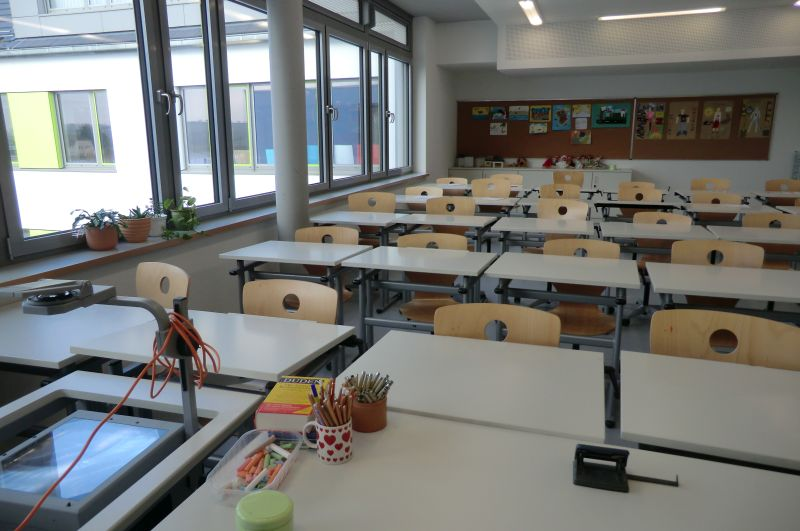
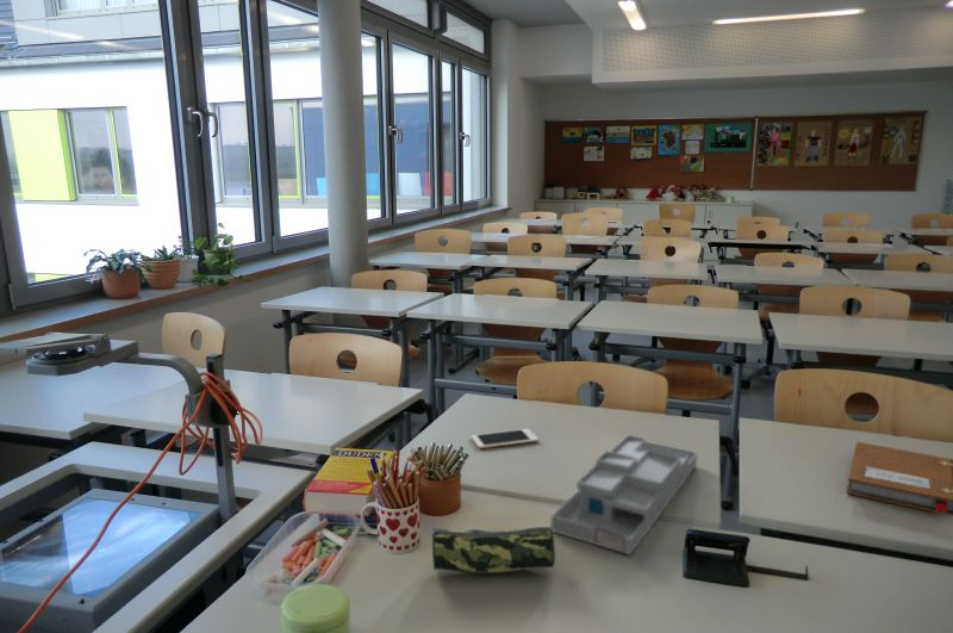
+ desk organizer [549,434,699,557]
+ cell phone [471,428,540,449]
+ notebook [846,441,953,517]
+ pencil case [425,526,556,575]
